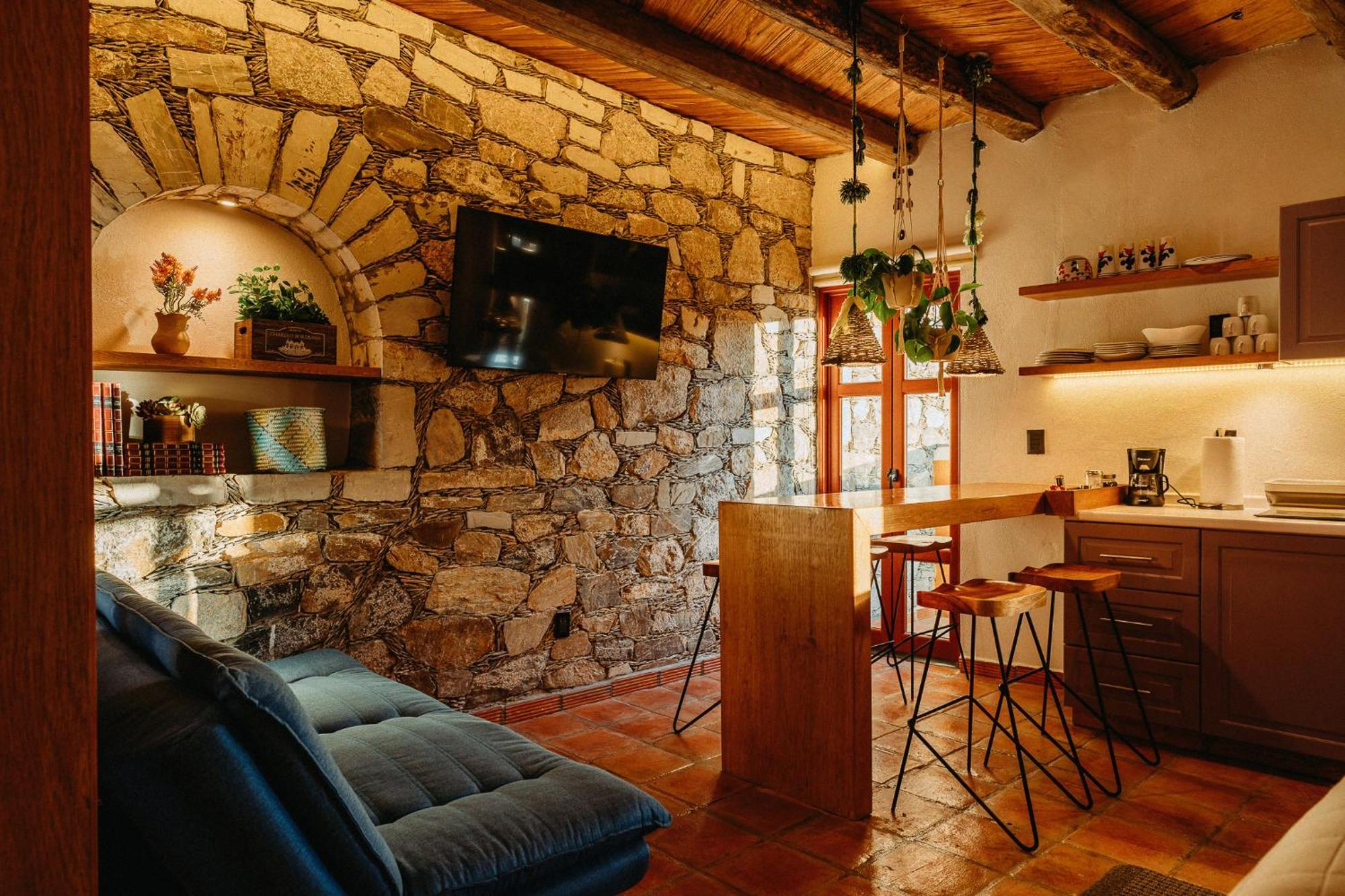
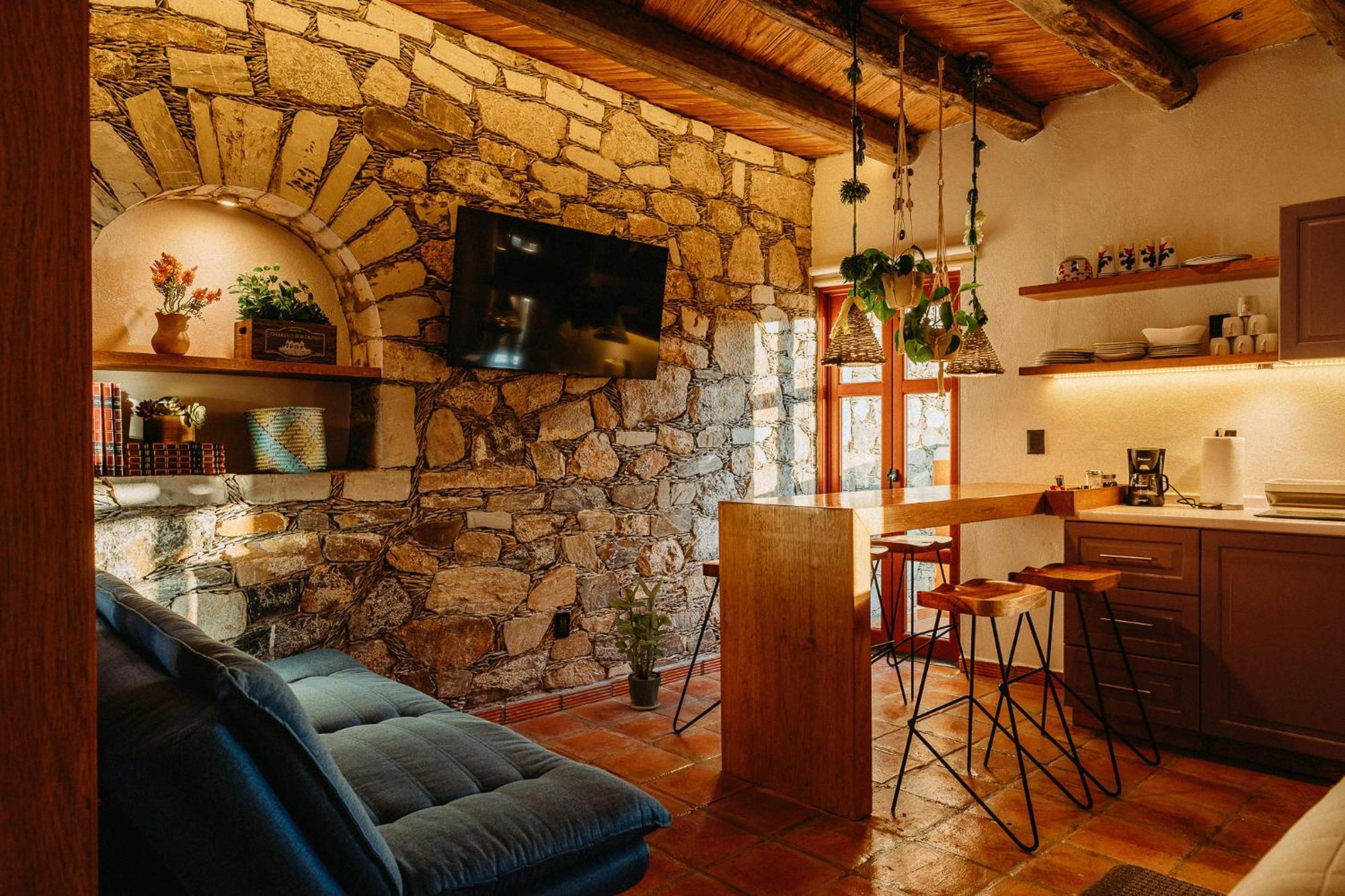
+ potted plant [608,575,672,711]
